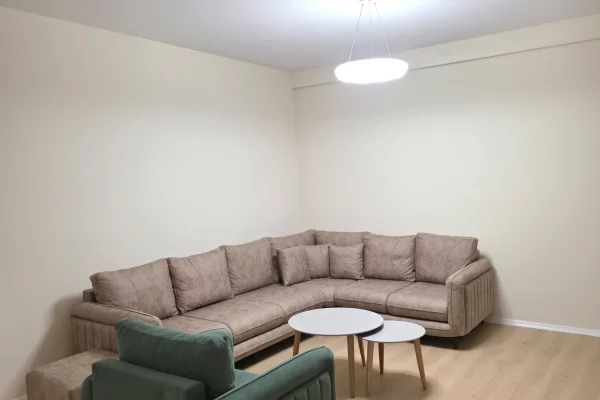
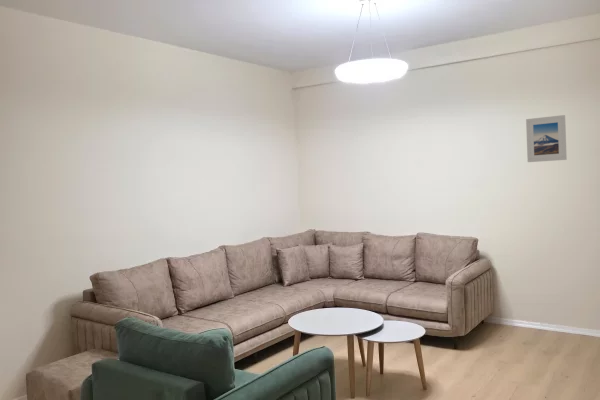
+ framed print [525,114,568,163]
